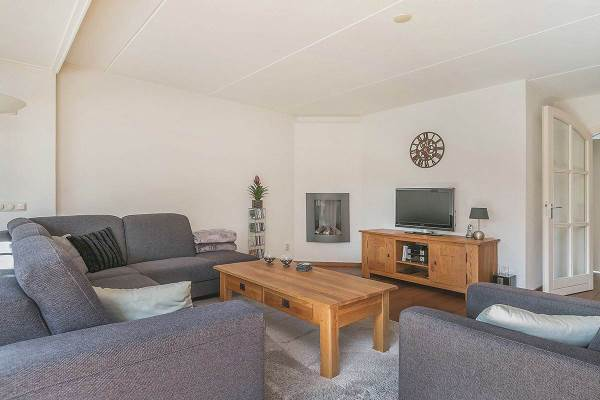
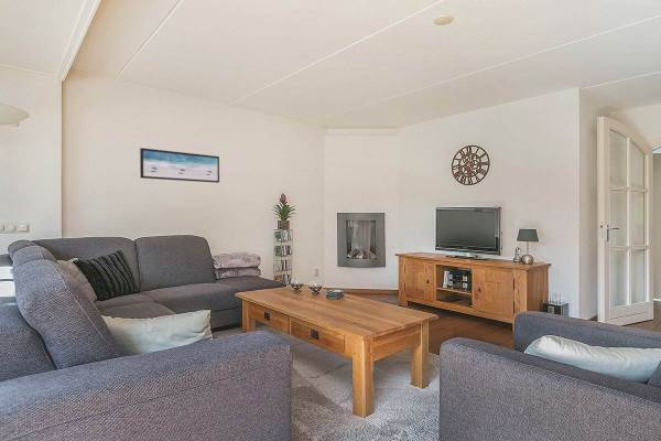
+ wall art [139,147,220,184]
